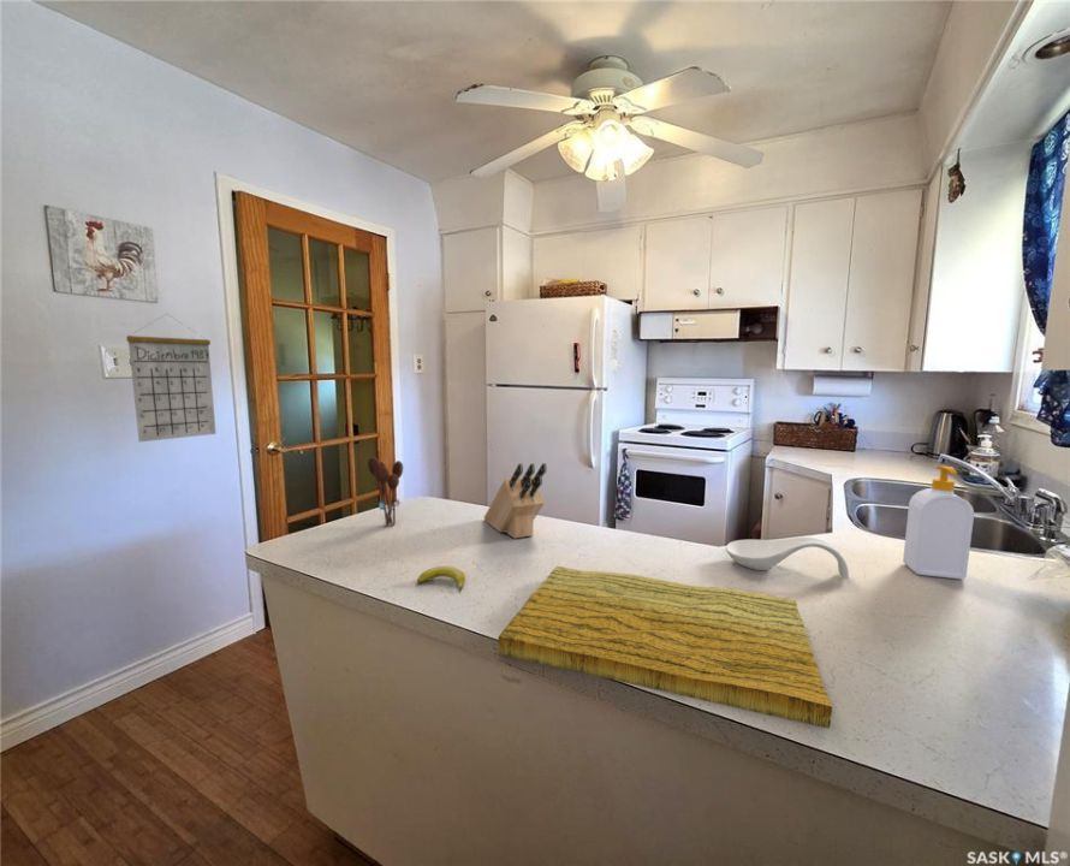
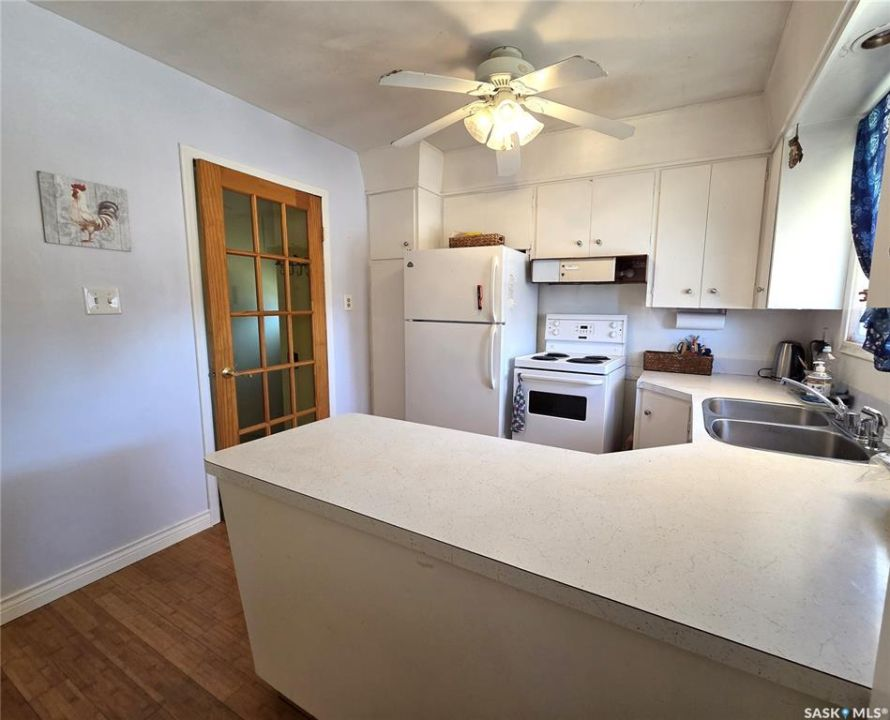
- utensil holder [367,456,404,528]
- soap bottle [902,465,975,580]
- spoon rest [725,536,850,580]
- banana [416,565,466,591]
- knife block [483,462,547,540]
- cutting board [497,565,833,730]
- calendar [125,313,218,443]
